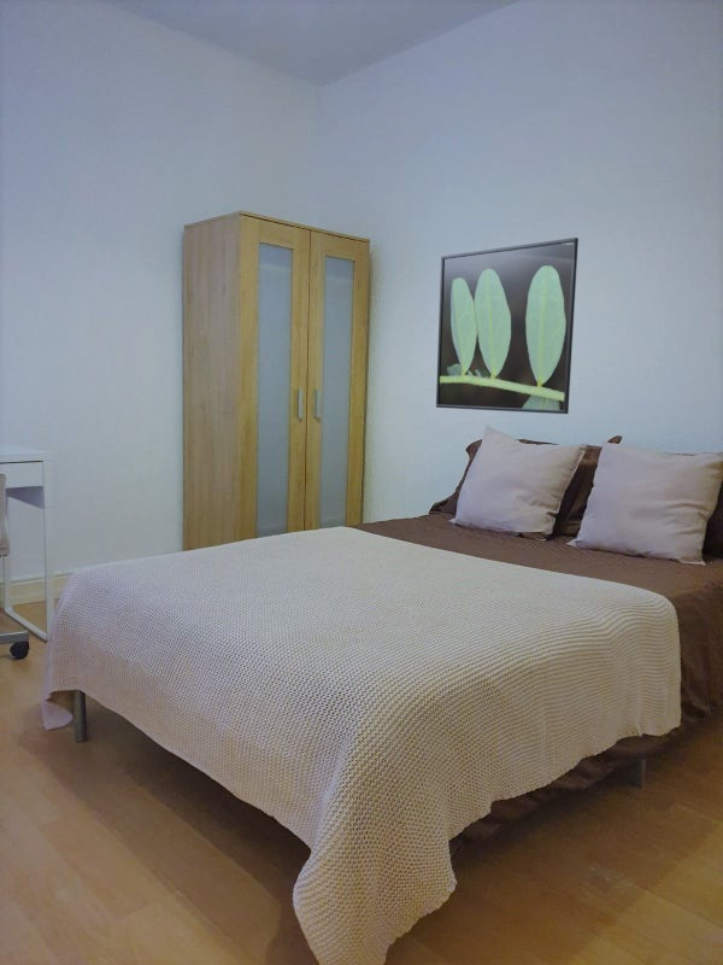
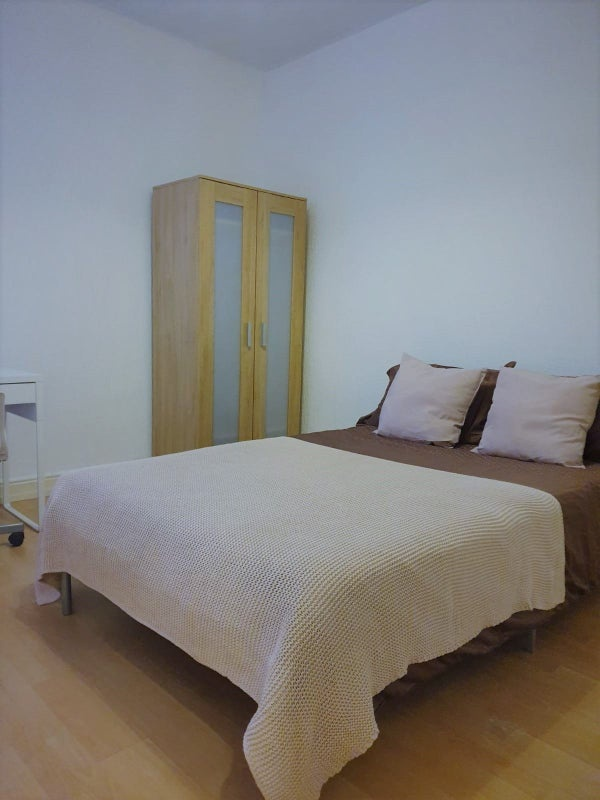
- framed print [435,236,580,415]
